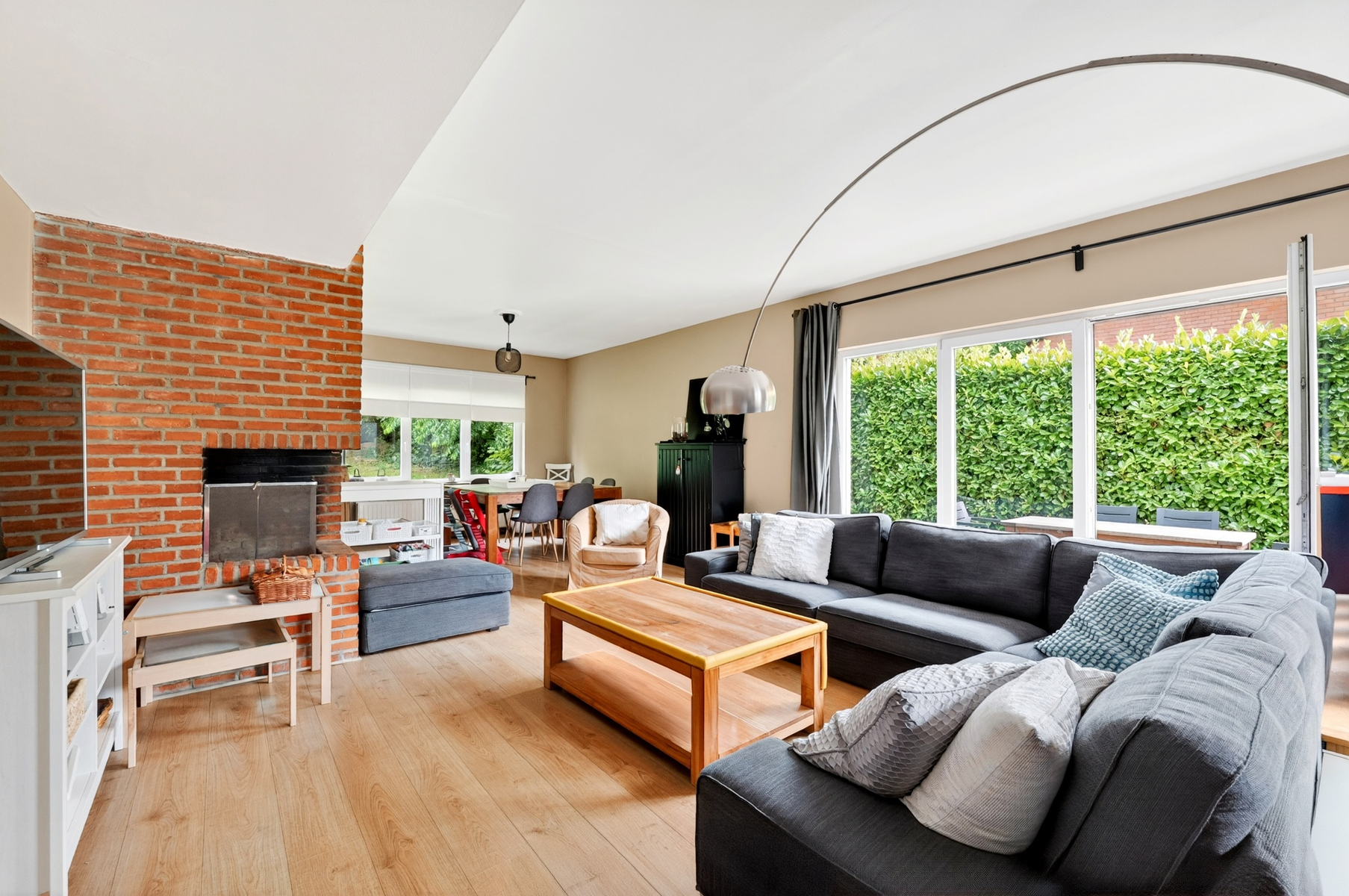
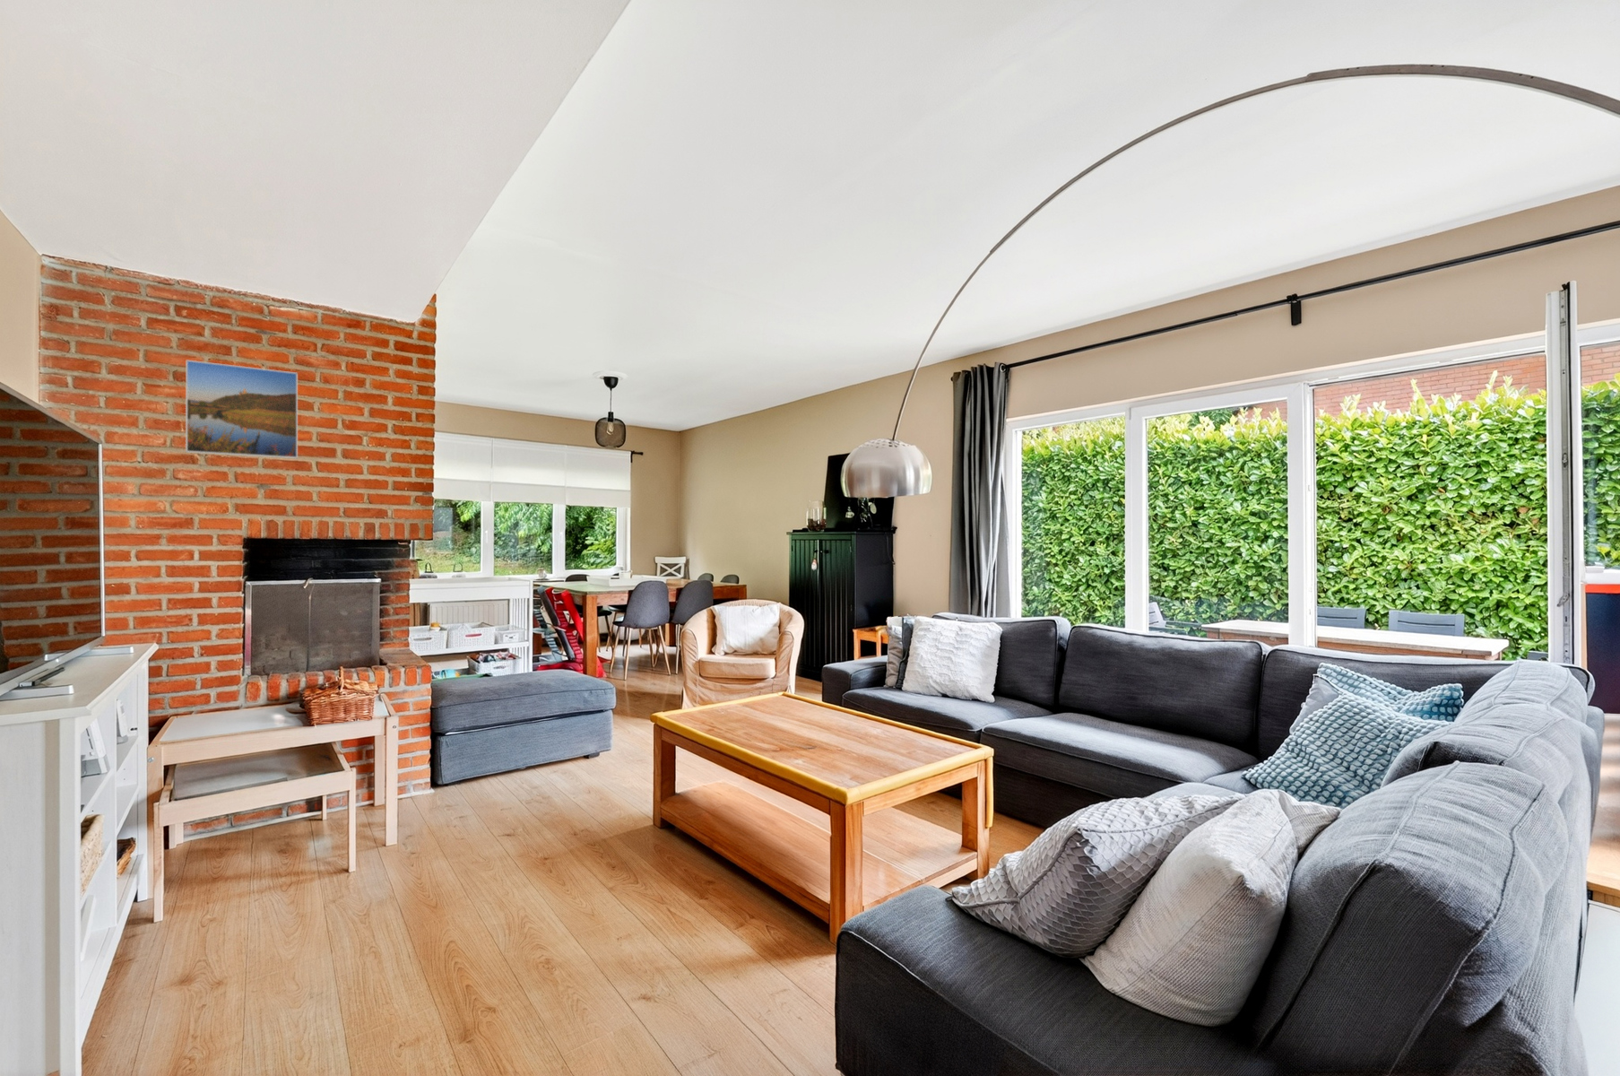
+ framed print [185,359,299,460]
